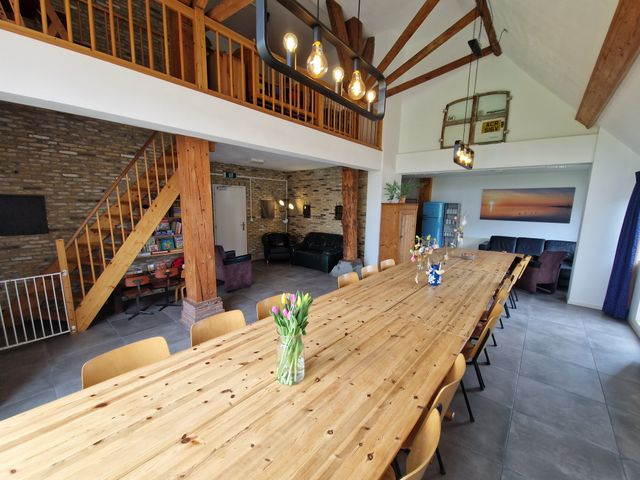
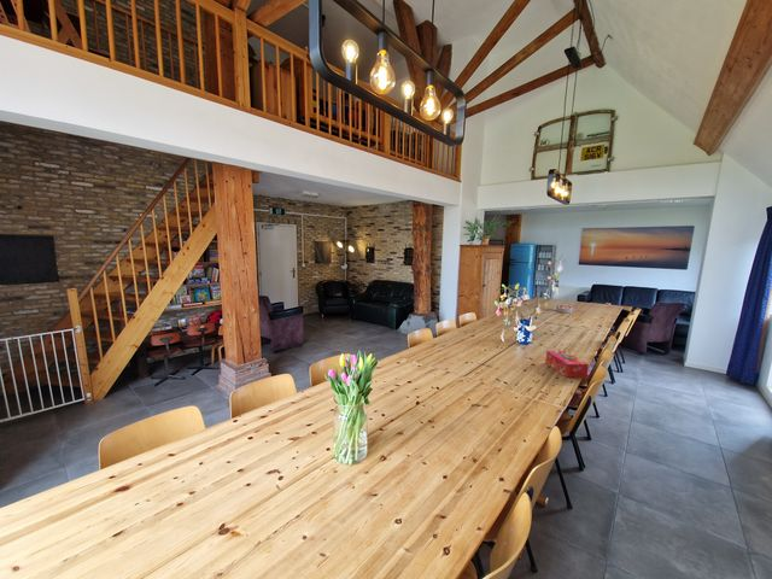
+ tissue box [545,350,590,379]
